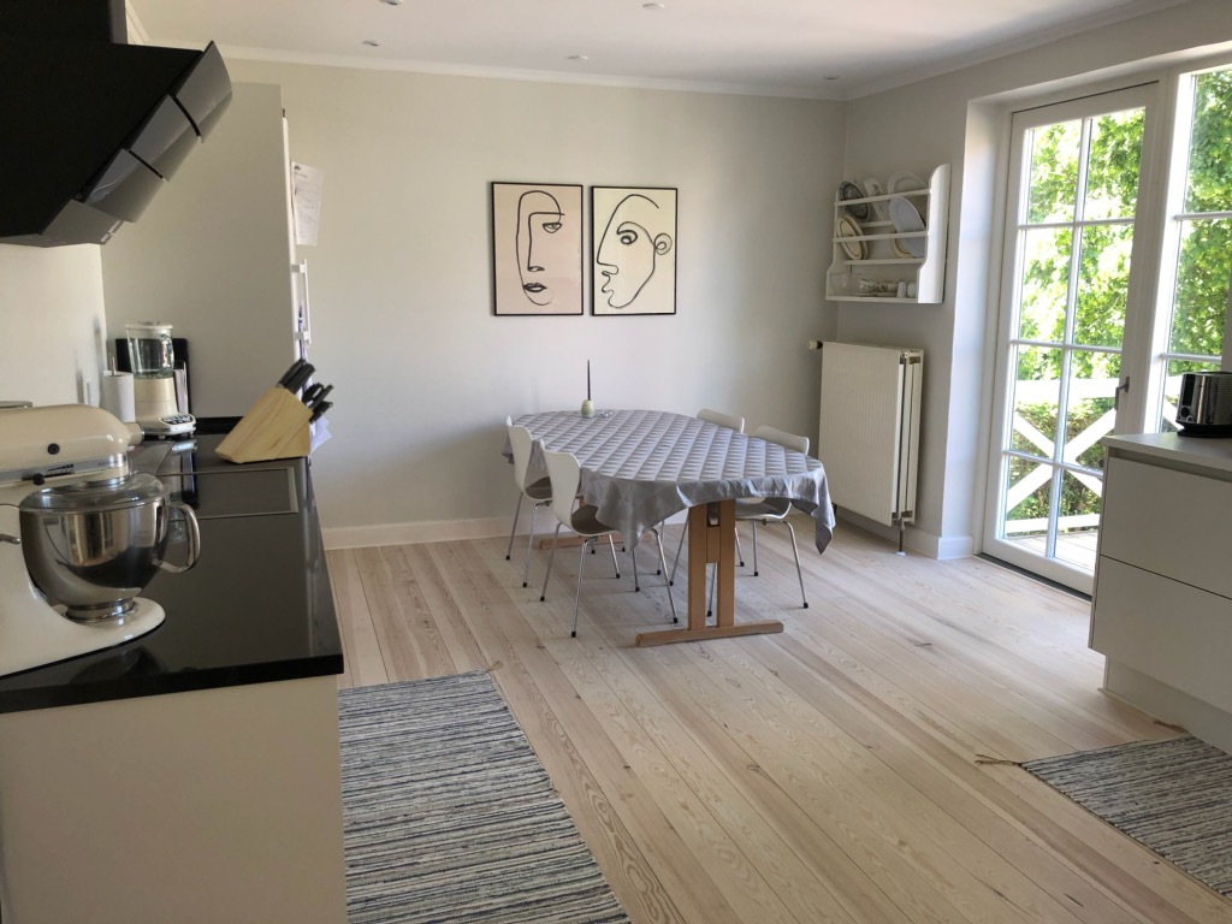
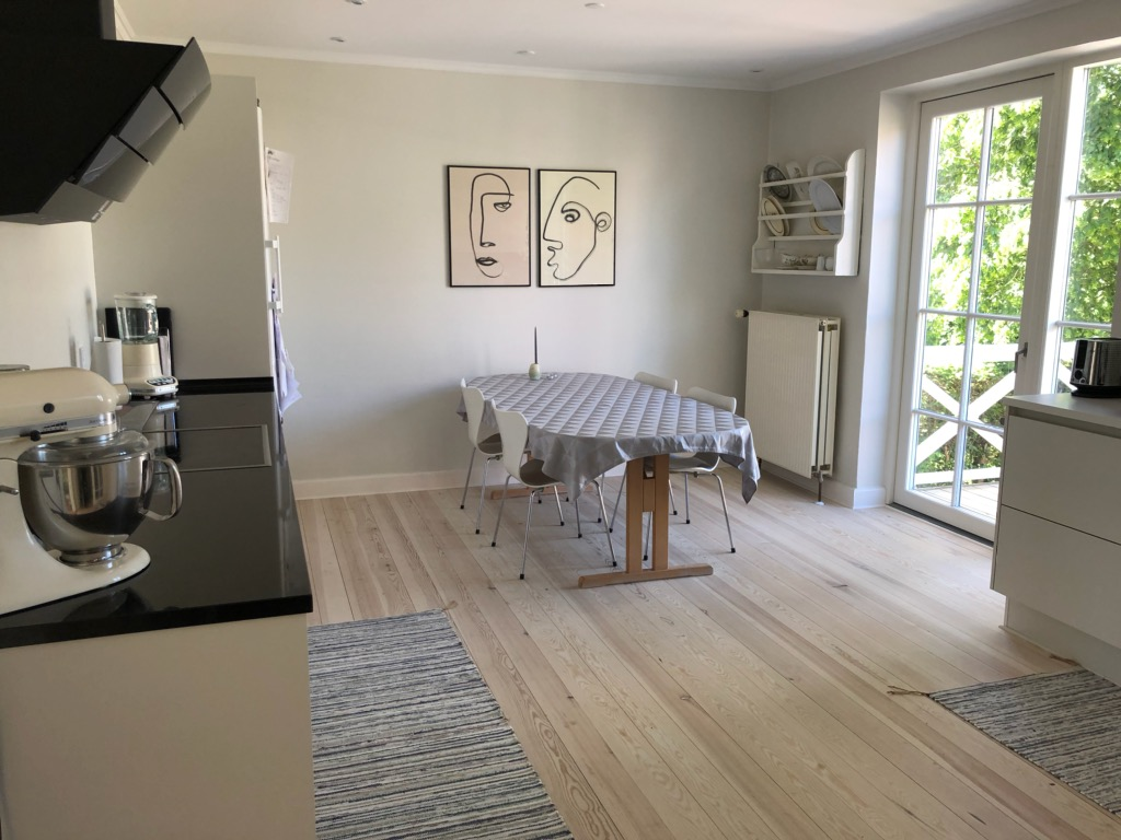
- knife block [214,355,334,464]
